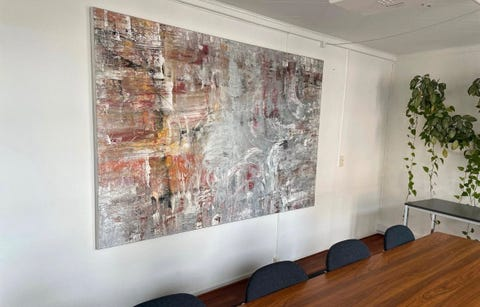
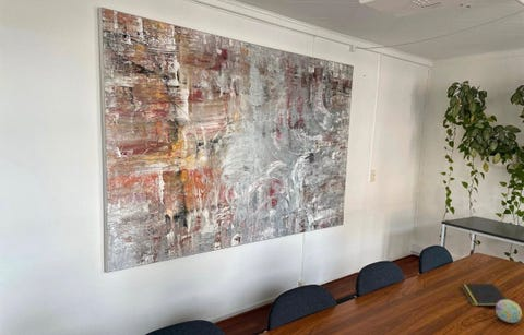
+ decorative ball [495,298,523,324]
+ notepad [461,283,507,307]
